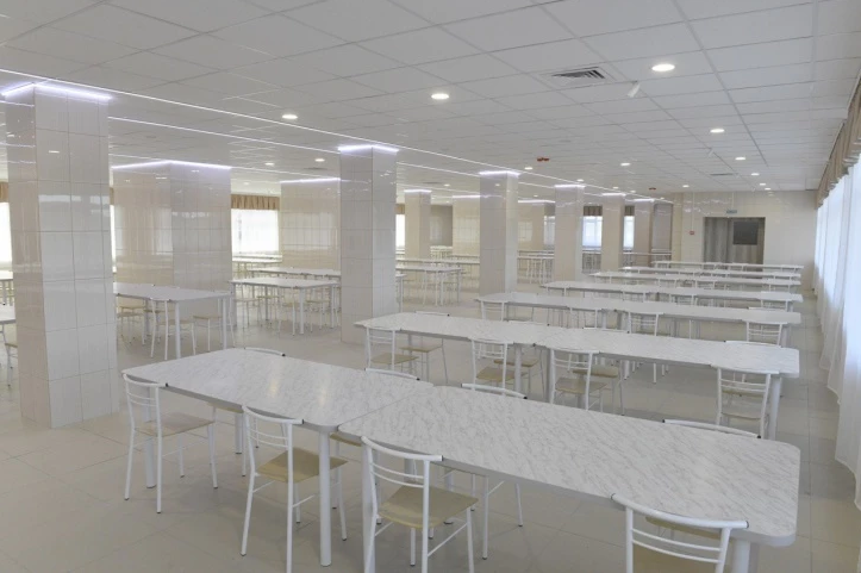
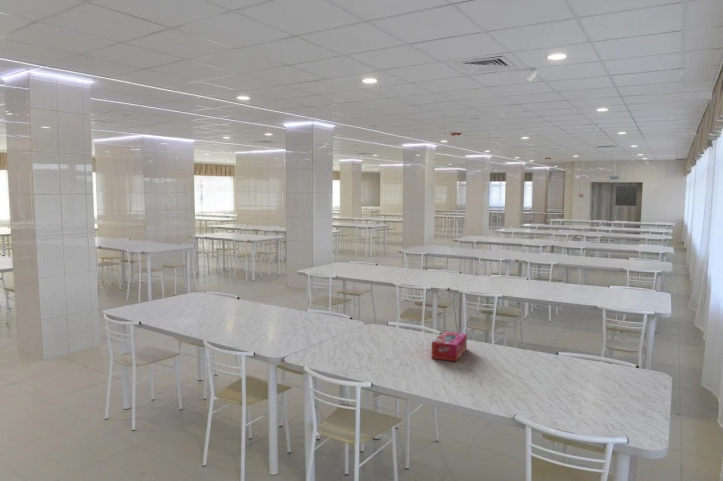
+ tissue box [430,330,468,362]
